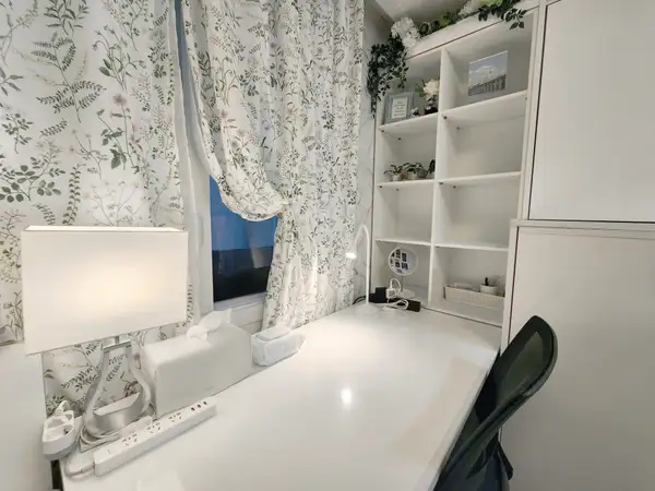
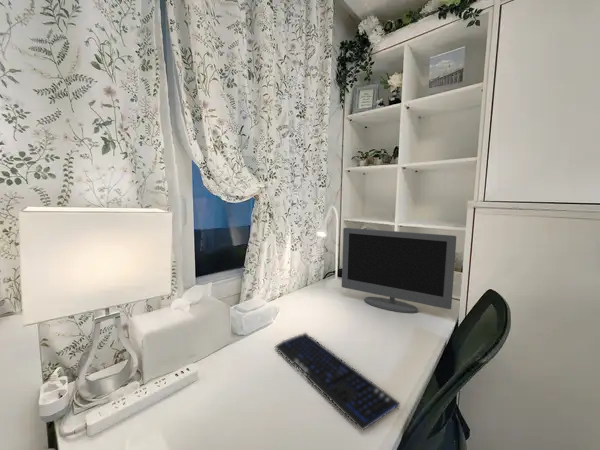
+ monitor [341,227,457,314]
+ keyboard [274,332,400,432]
